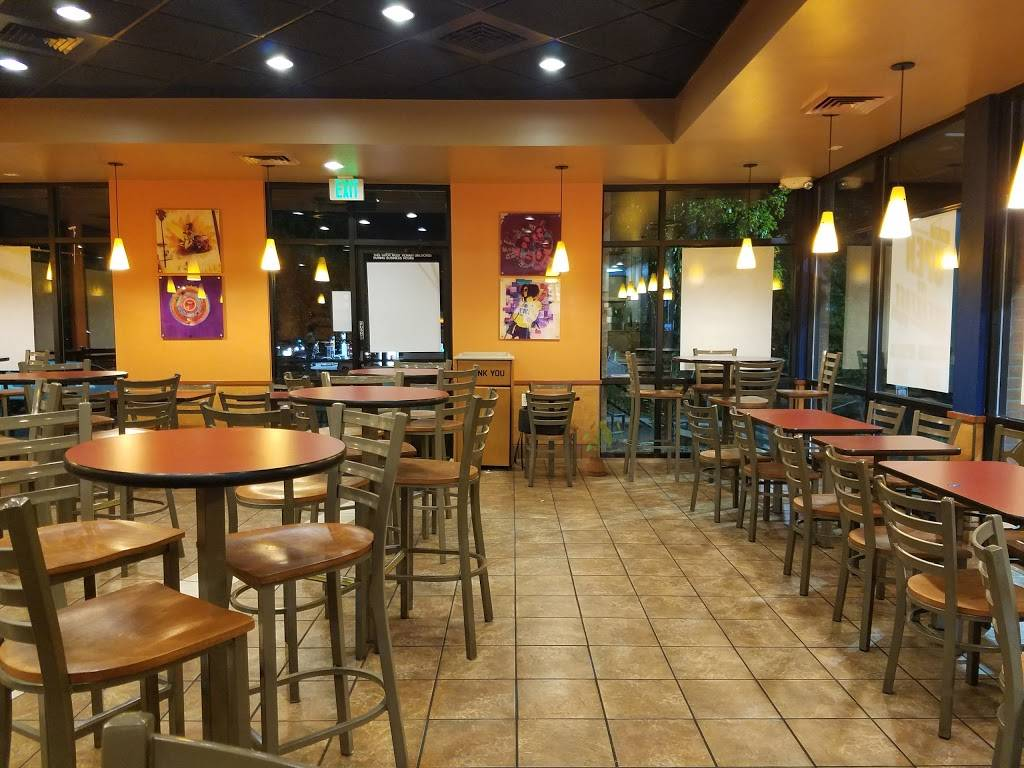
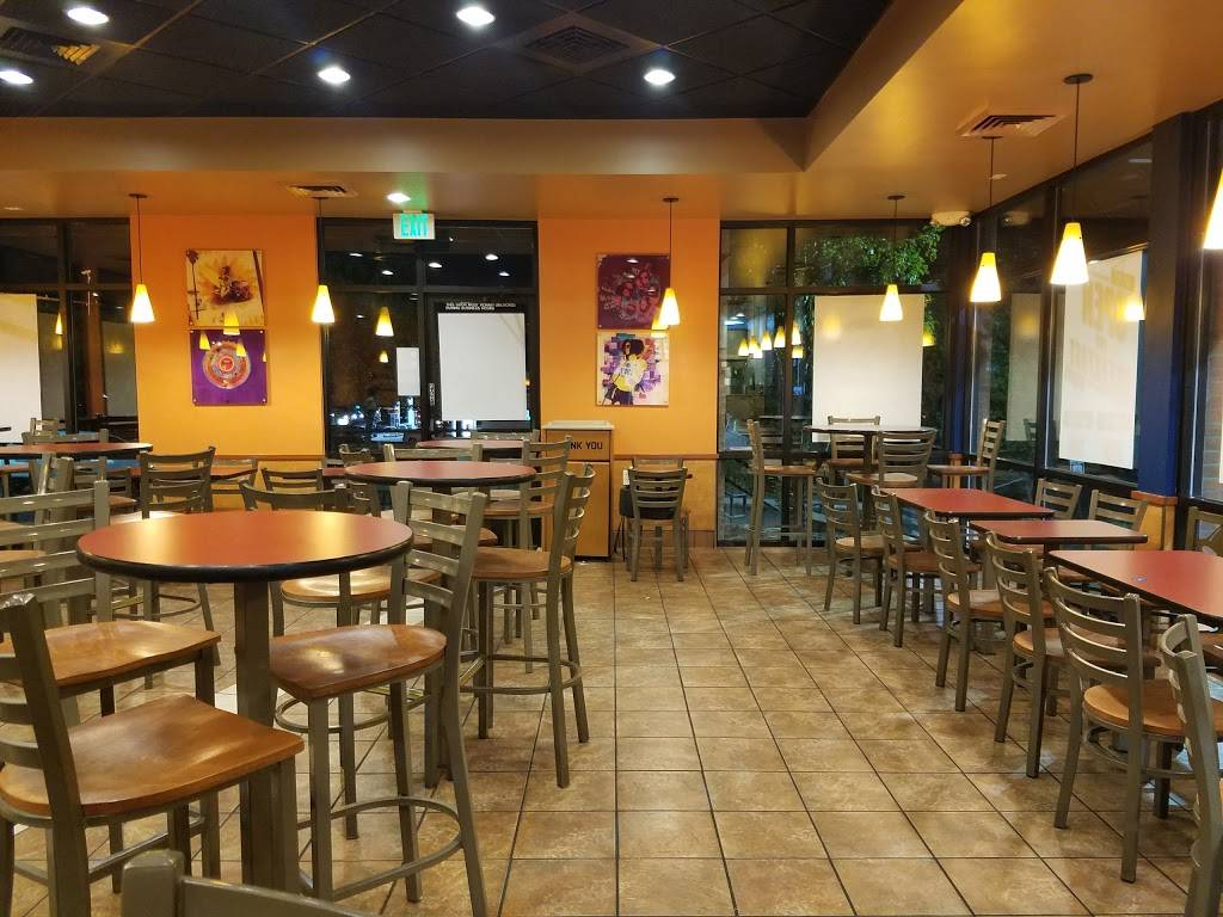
- house plant [577,420,623,477]
